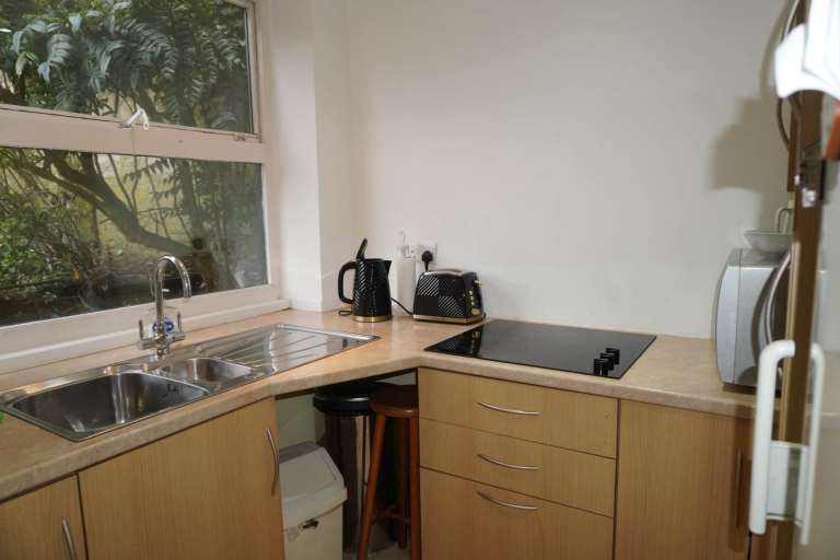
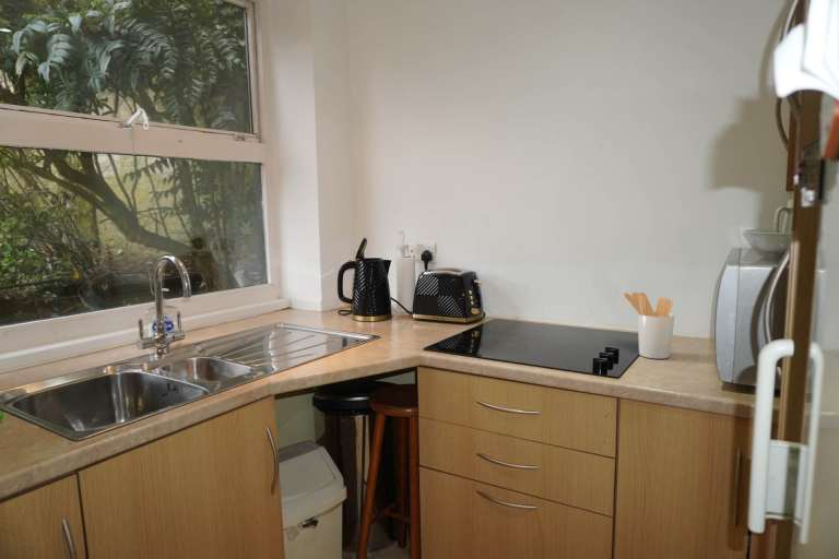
+ utensil holder [623,292,675,360]
